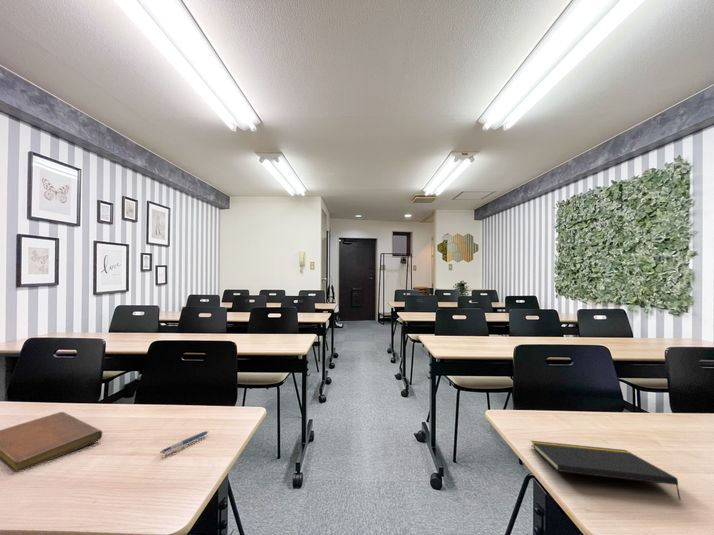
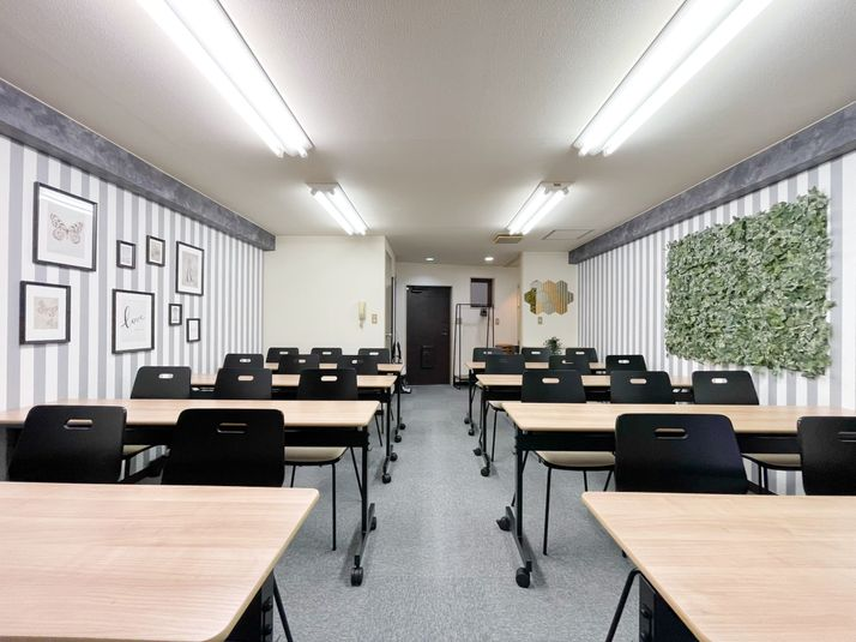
- notepad [530,440,682,501]
- notebook [0,411,103,473]
- pen [159,430,209,454]
